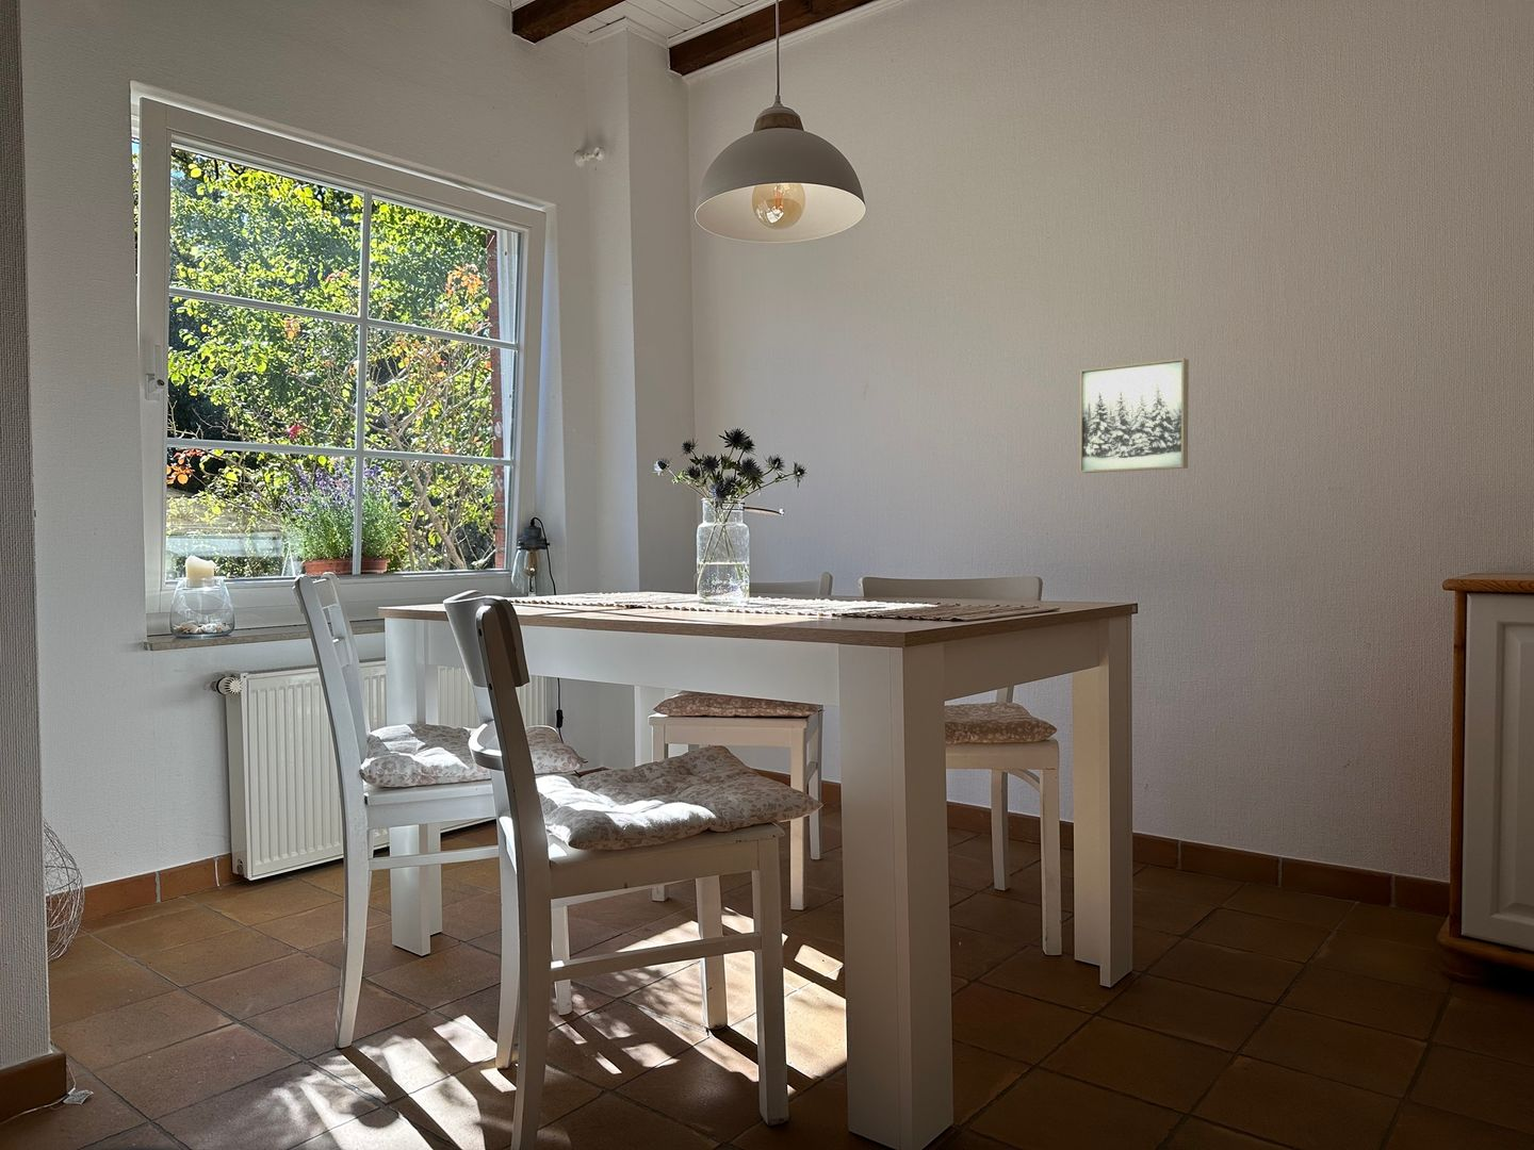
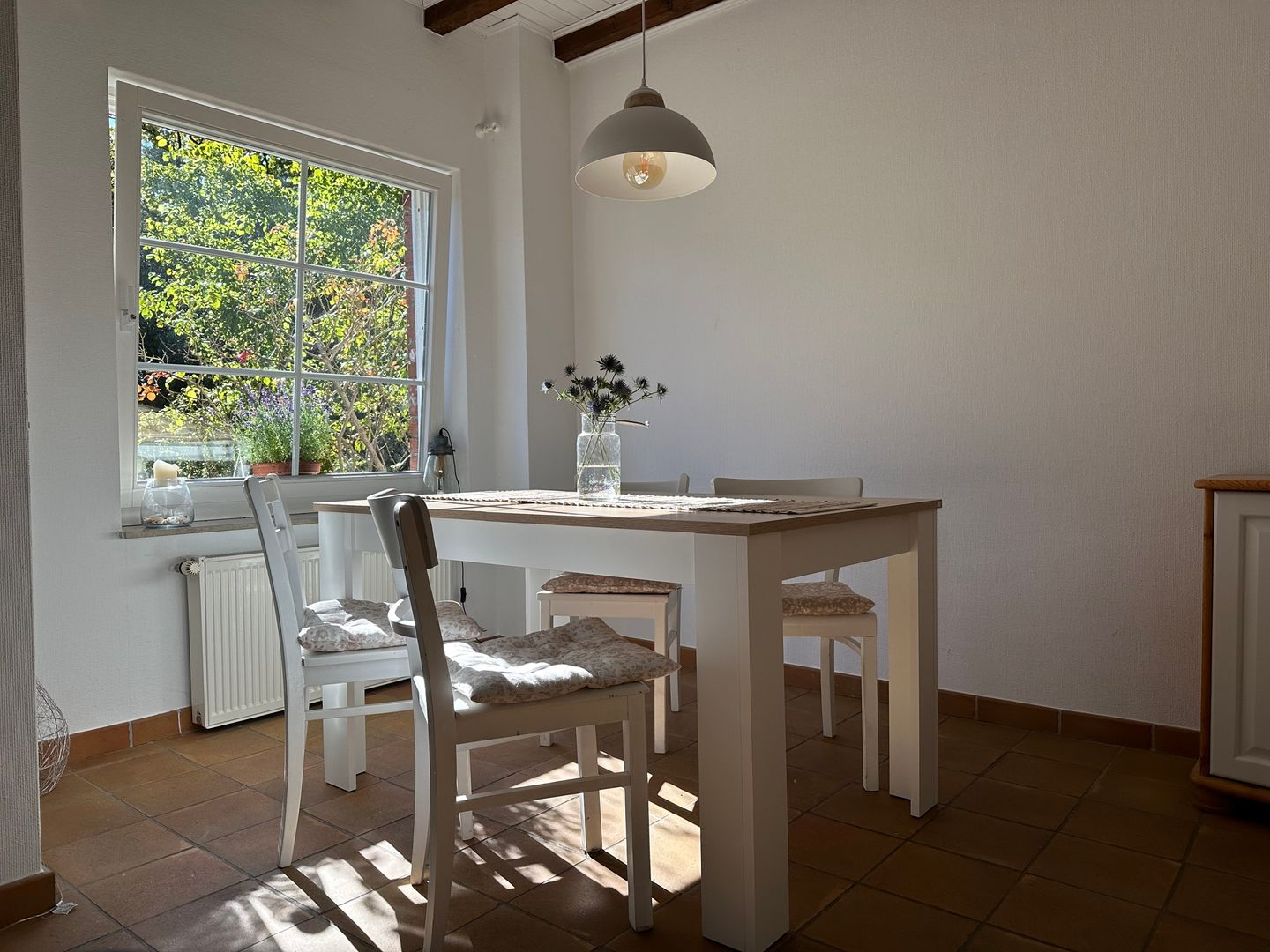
- wall art [1079,358,1190,474]
